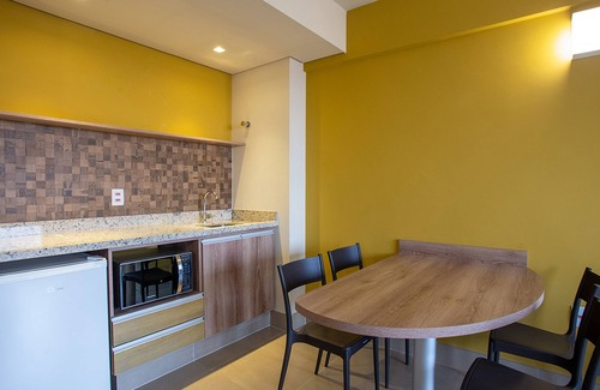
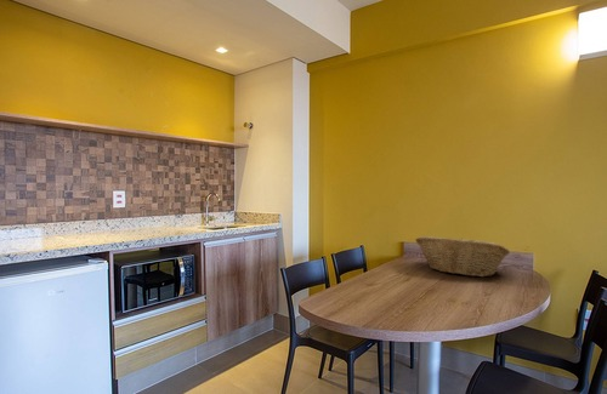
+ fruit basket [414,235,511,278]
